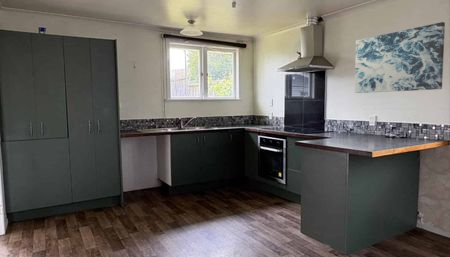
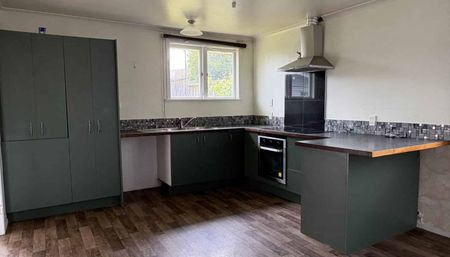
- wall art [354,21,446,94]
